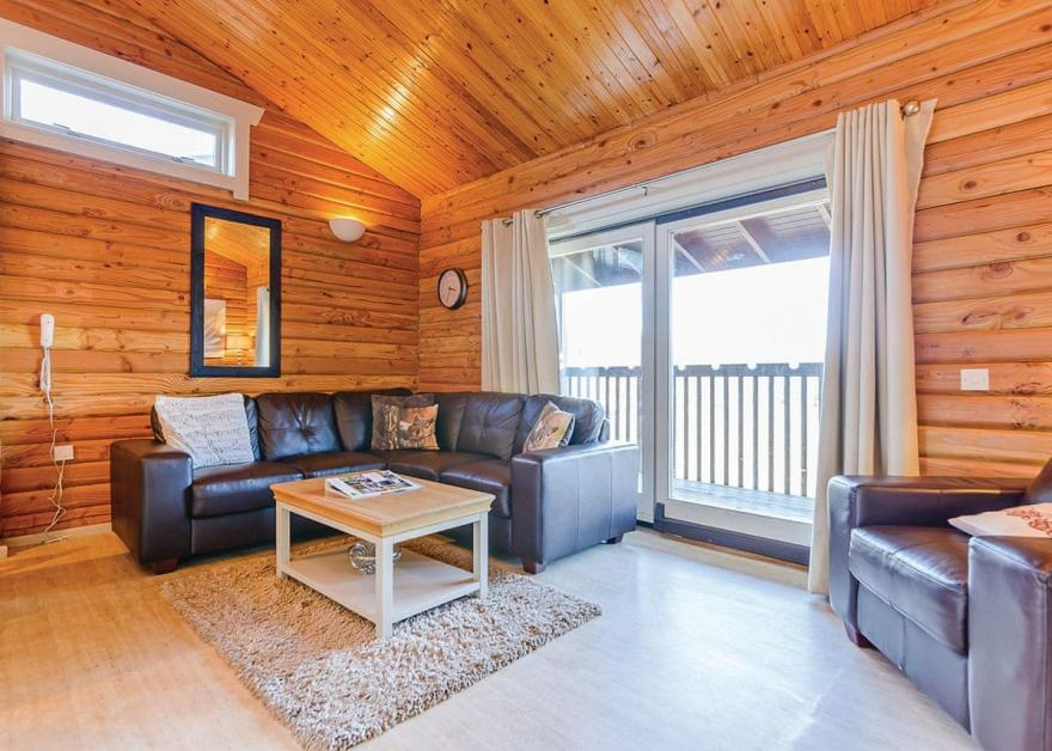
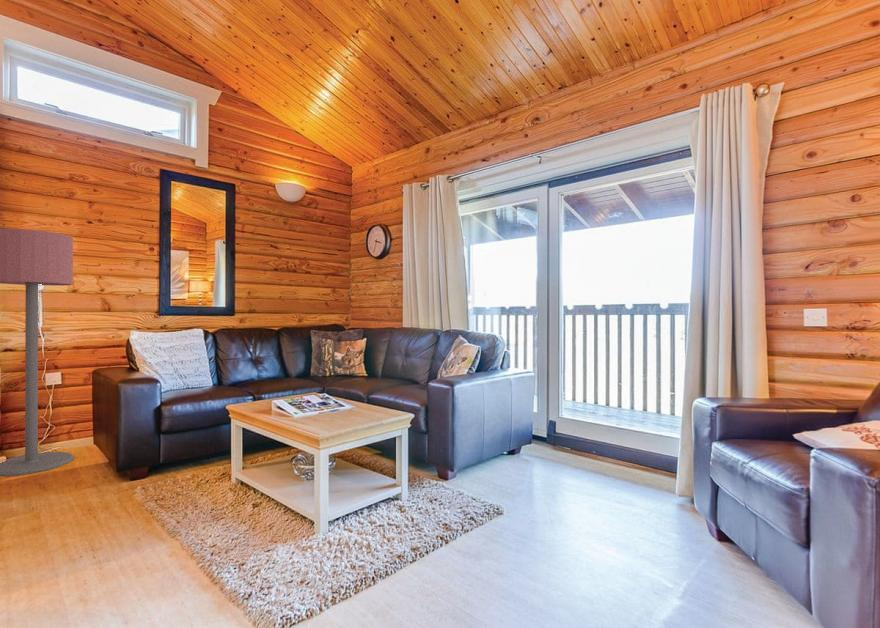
+ floor lamp [0,227,75,477]
